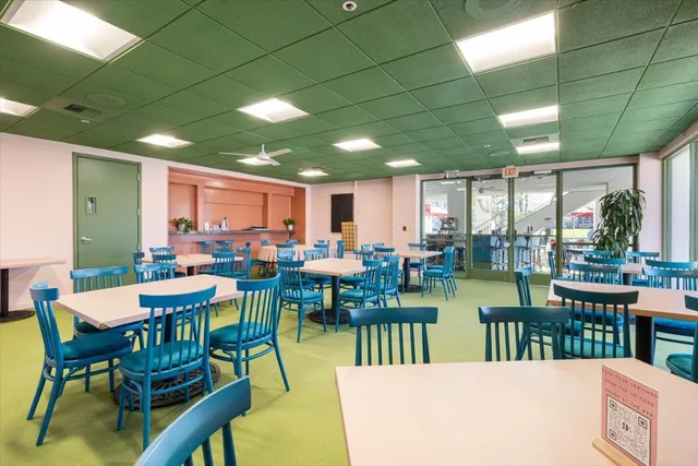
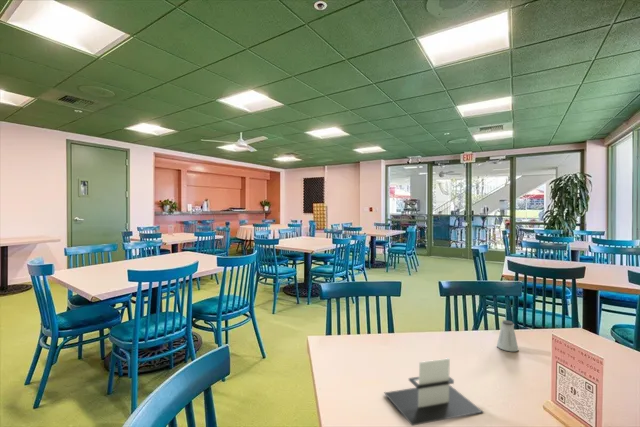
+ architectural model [383,356,484,427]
+ saltshaker [496,319,519,352]
